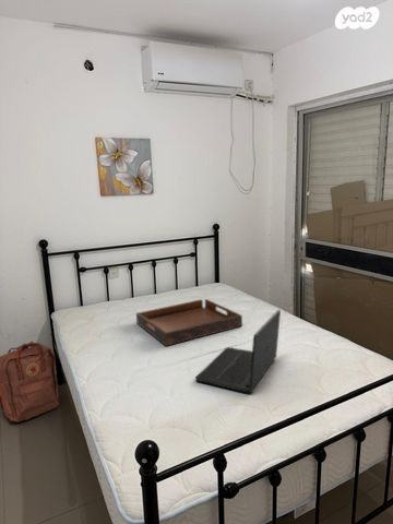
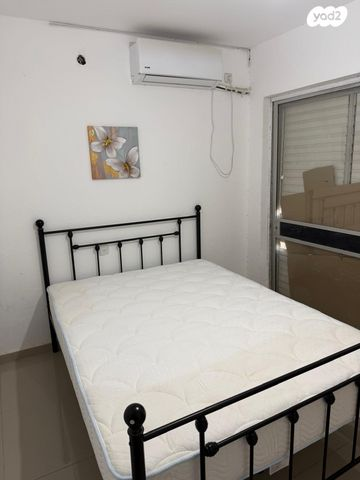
- laptop [194,308,282,394]
- serving tray [135,298,243,347]
- backpack [0,341,60,424]
